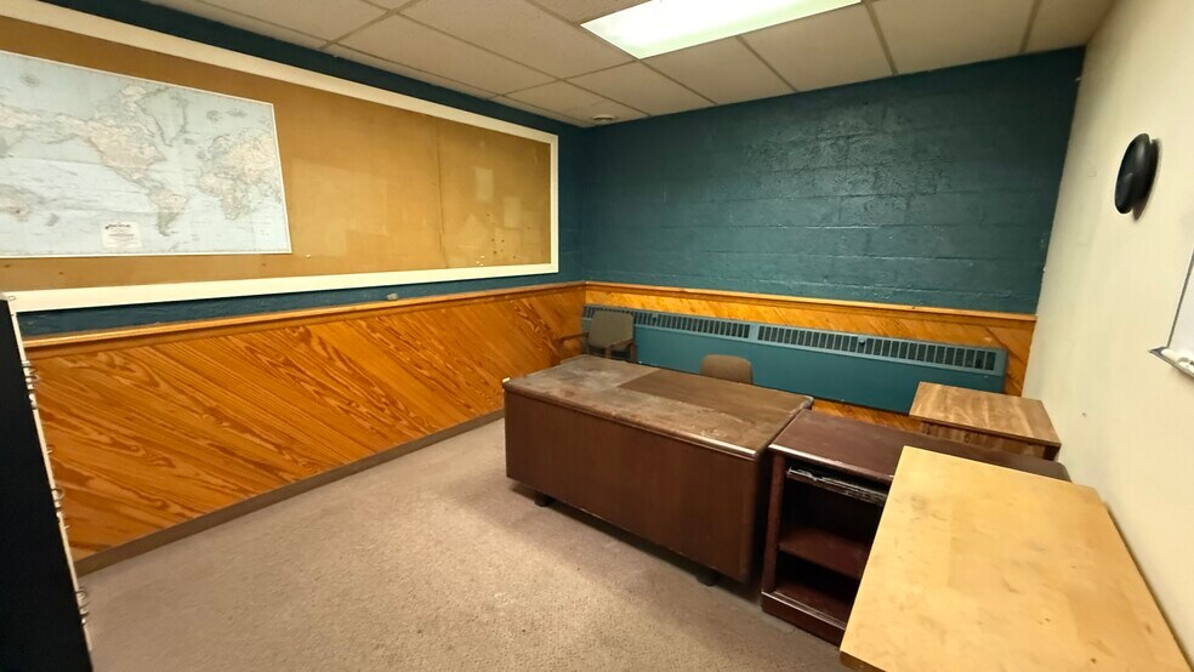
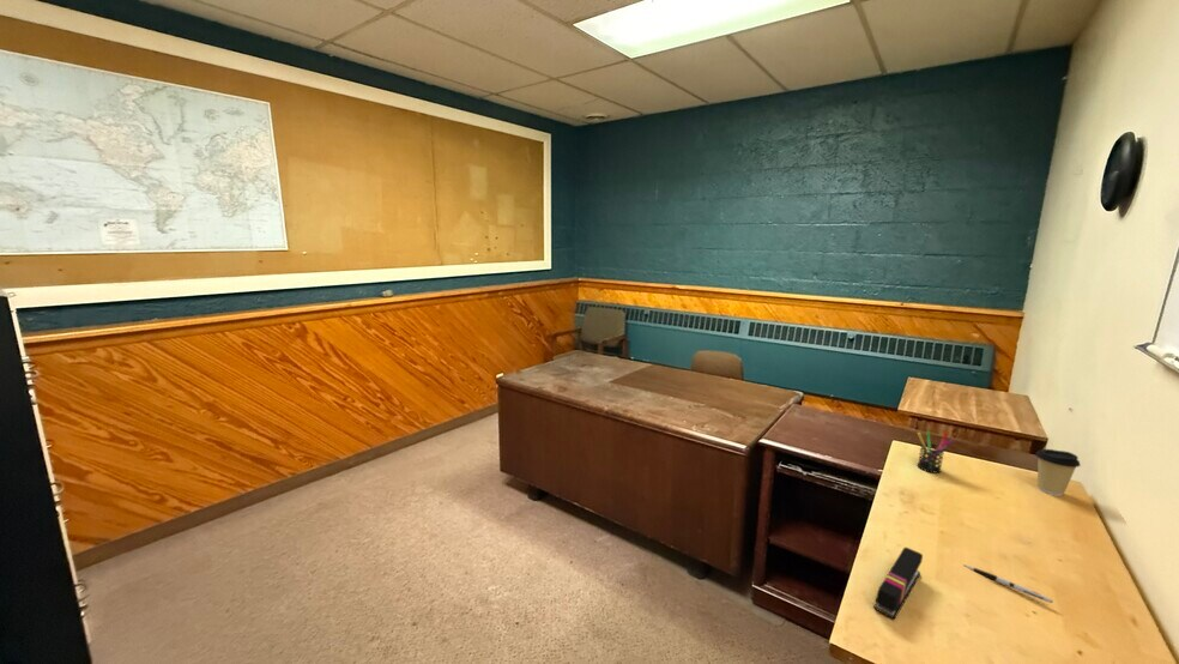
+ stapler [872,547,924,620]
+ coffee cup [1034,448,1082,497]
+ pen [962,563,1054,604]
+ pen holder [917,430,955,475]
